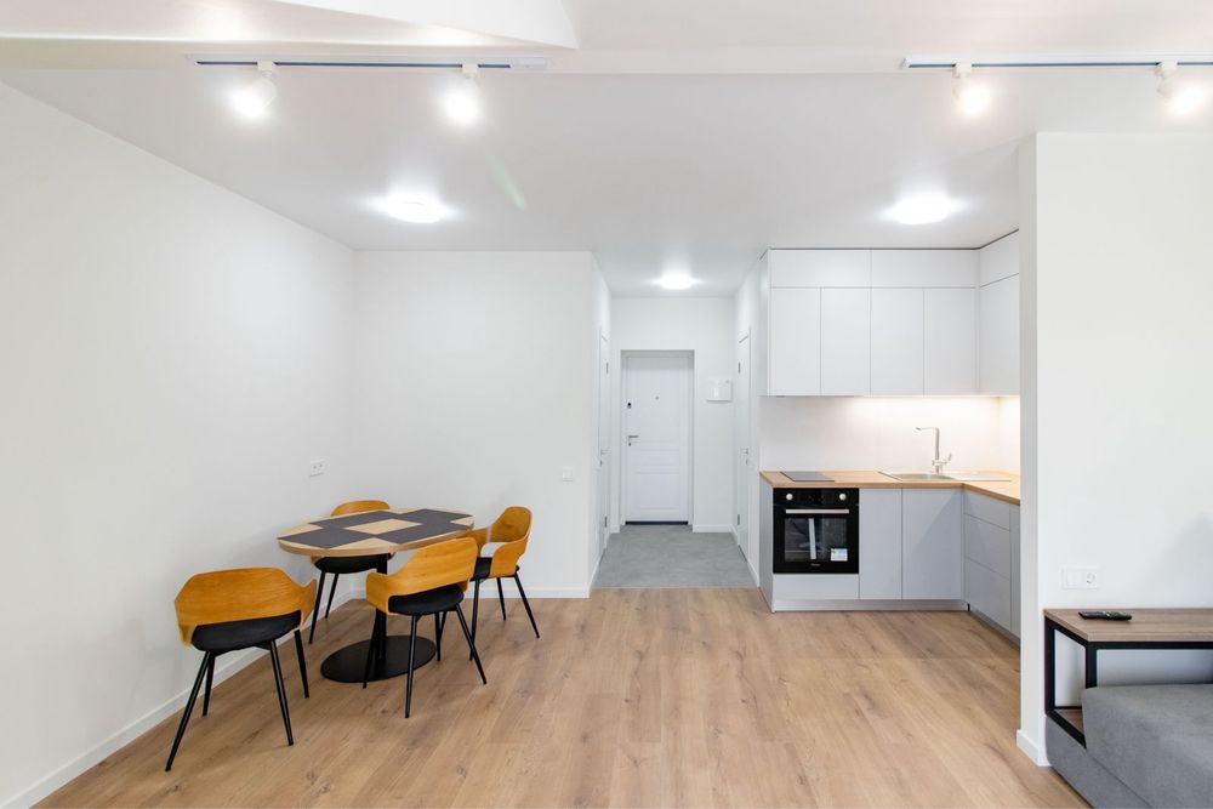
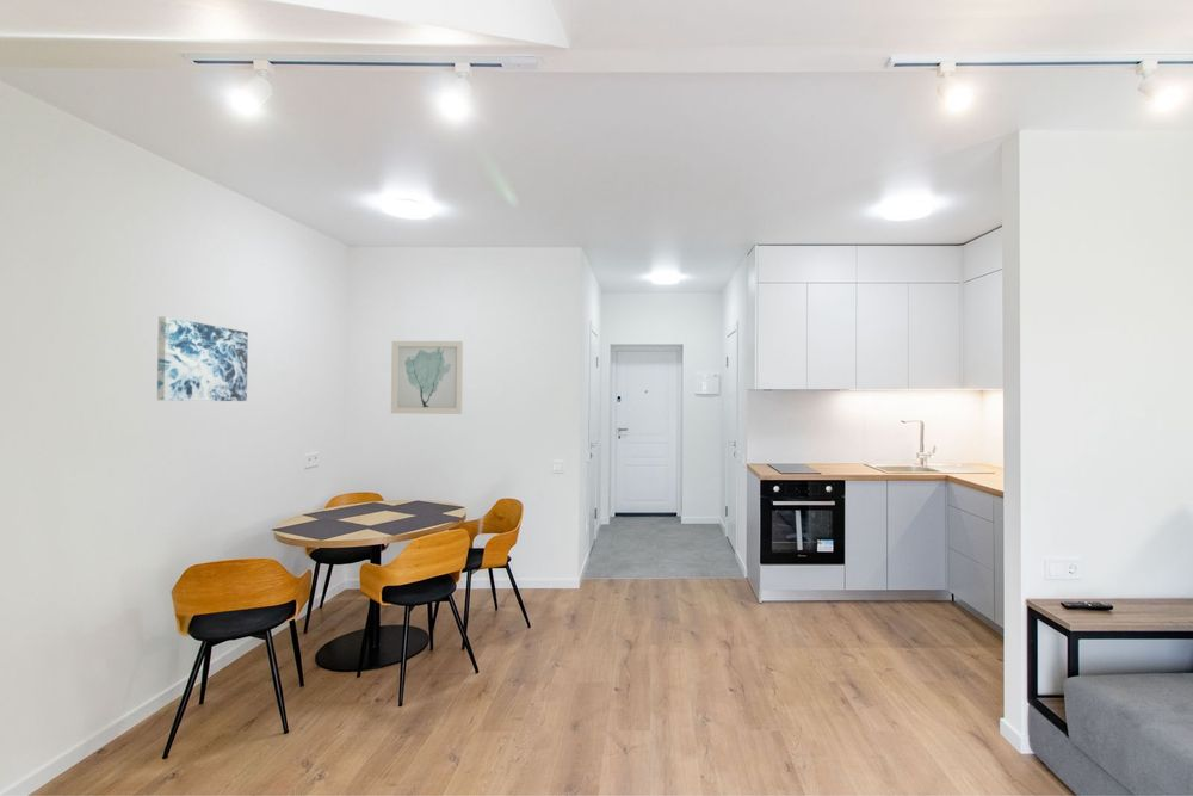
+ wall art [390,340,464,415]
+ wall art [156,316,249,402]
